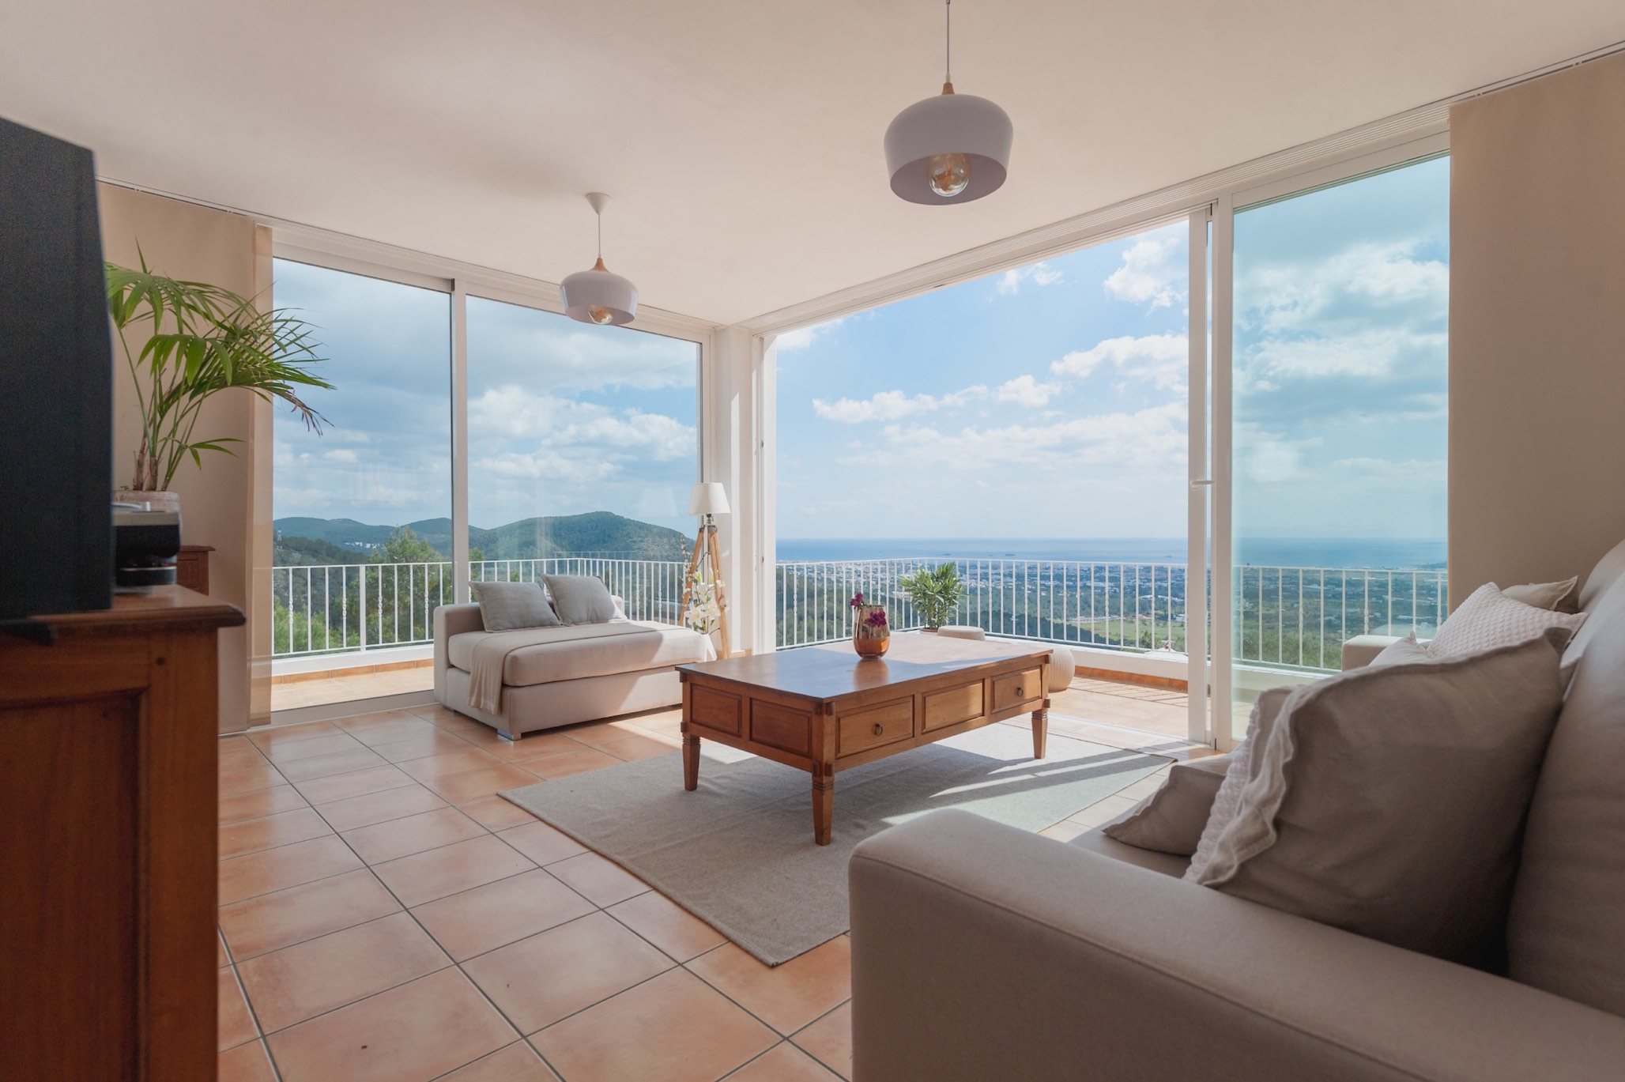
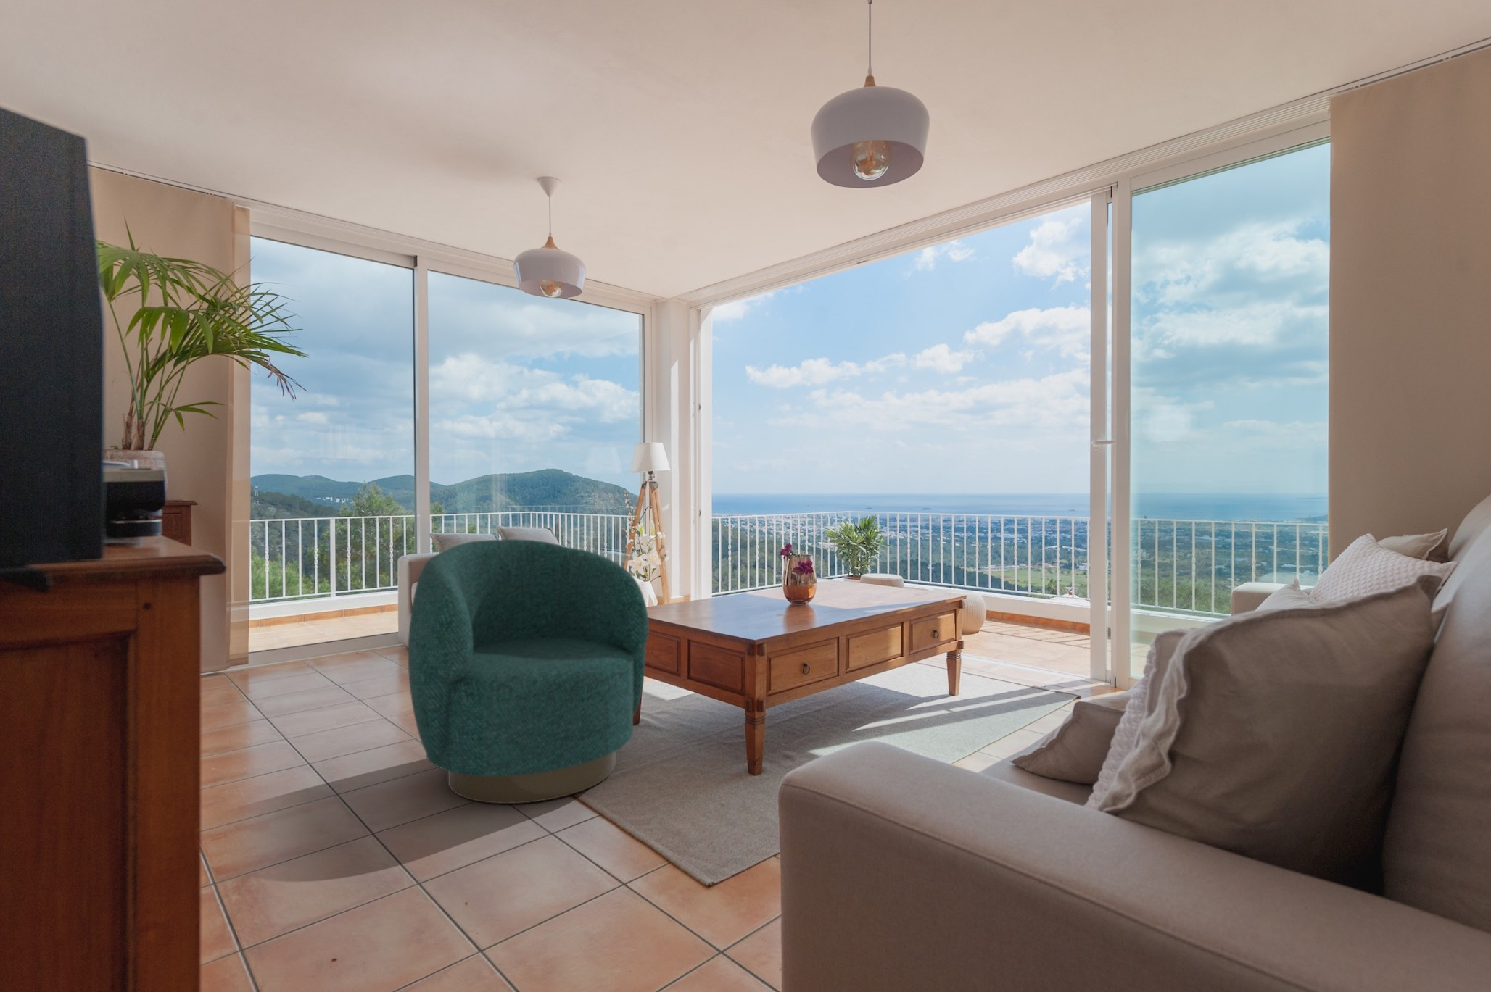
+ armchair [408,538,650,804]
